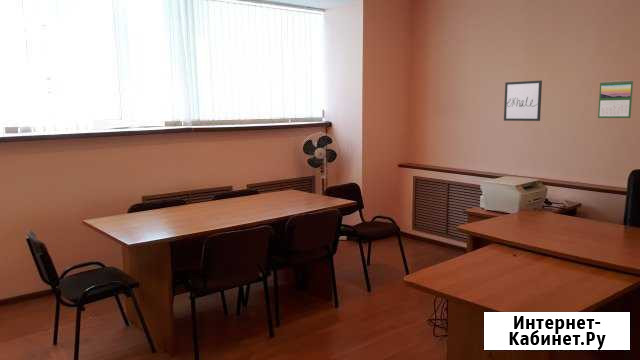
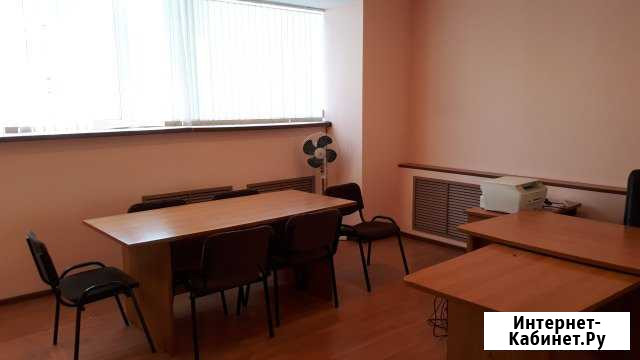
- calendar [597,79,634,119]
- wall art [503,80,543,122]
